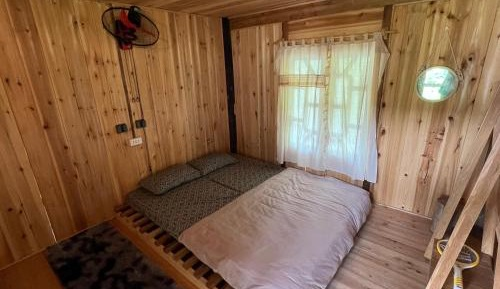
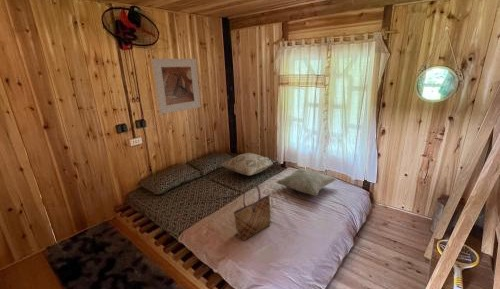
+ tote bag [233,183,272,241]
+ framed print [151,58,202,115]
+ decorative pillow [276,167,338,197]
+ decorative pillow [220,152,279,177]
